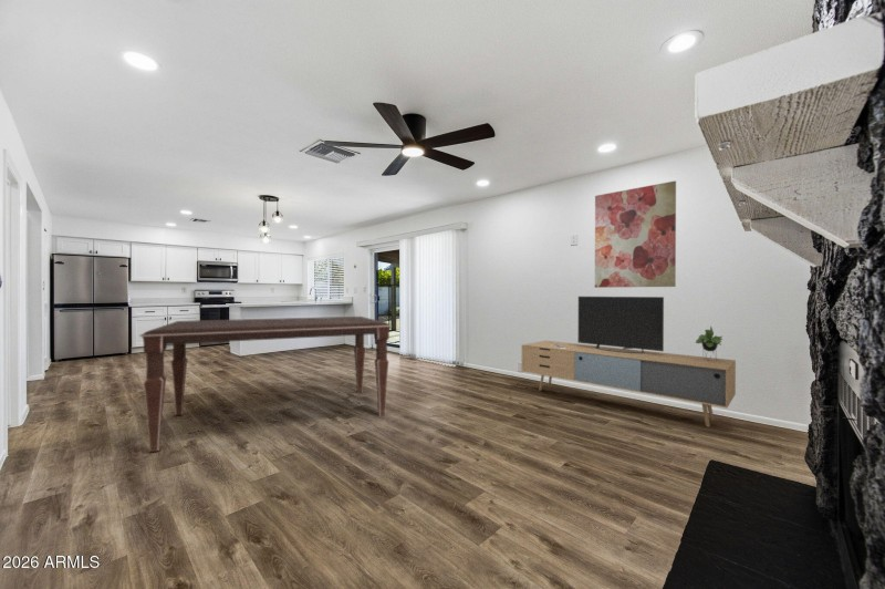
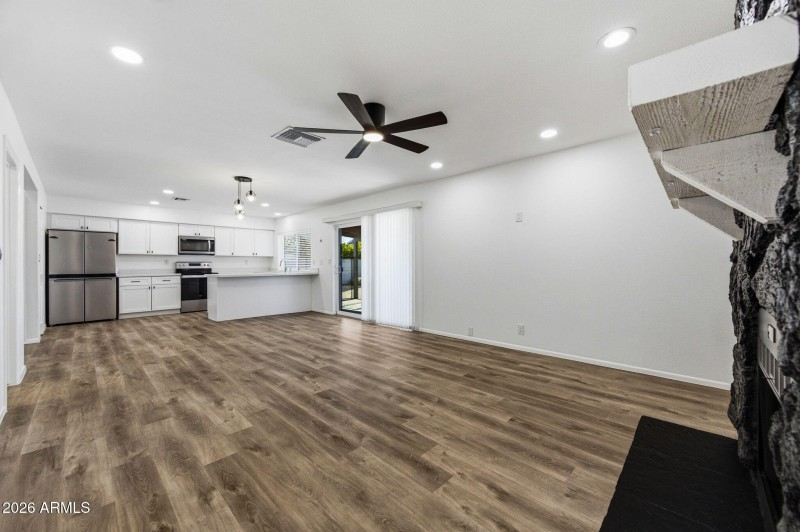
- wall art [594,179,677,289]
- media console [520,296,737,428]
- dining table [138,316,393,454]
